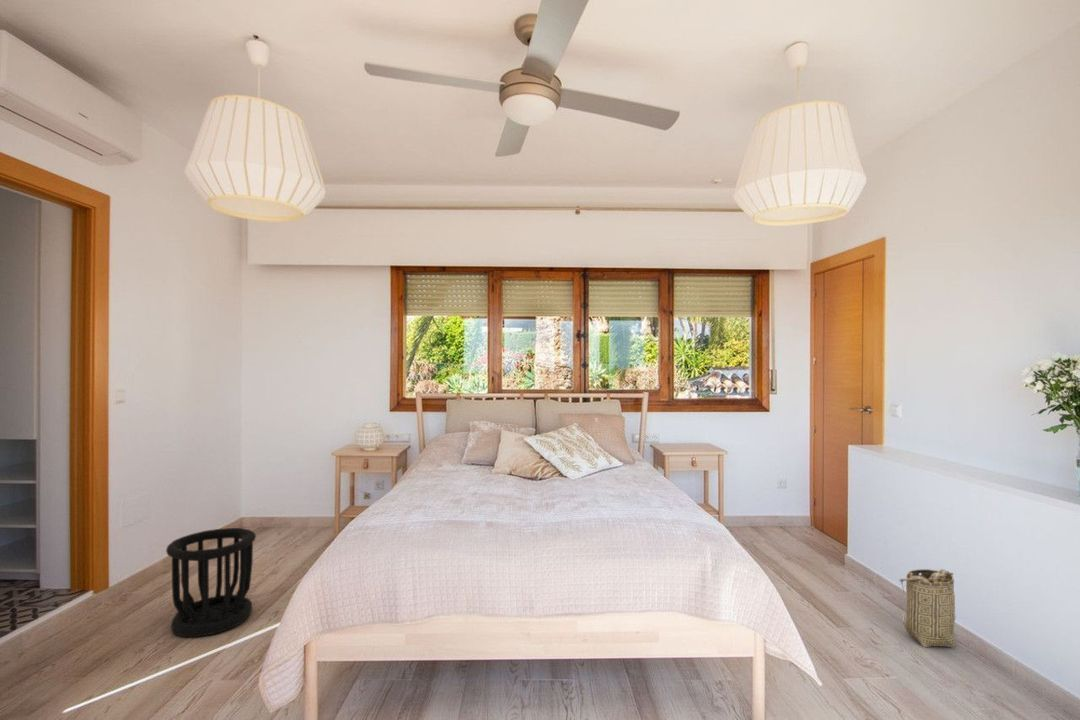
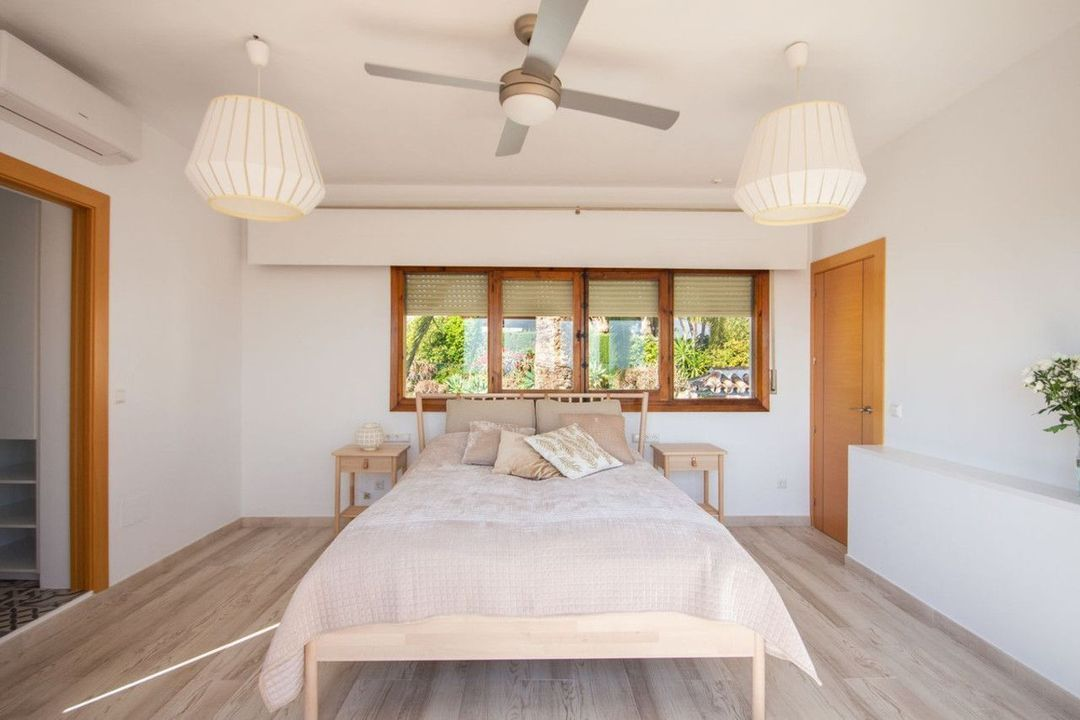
- wastebasket [165,527,257,638]
- basket [898,568,956,648]
